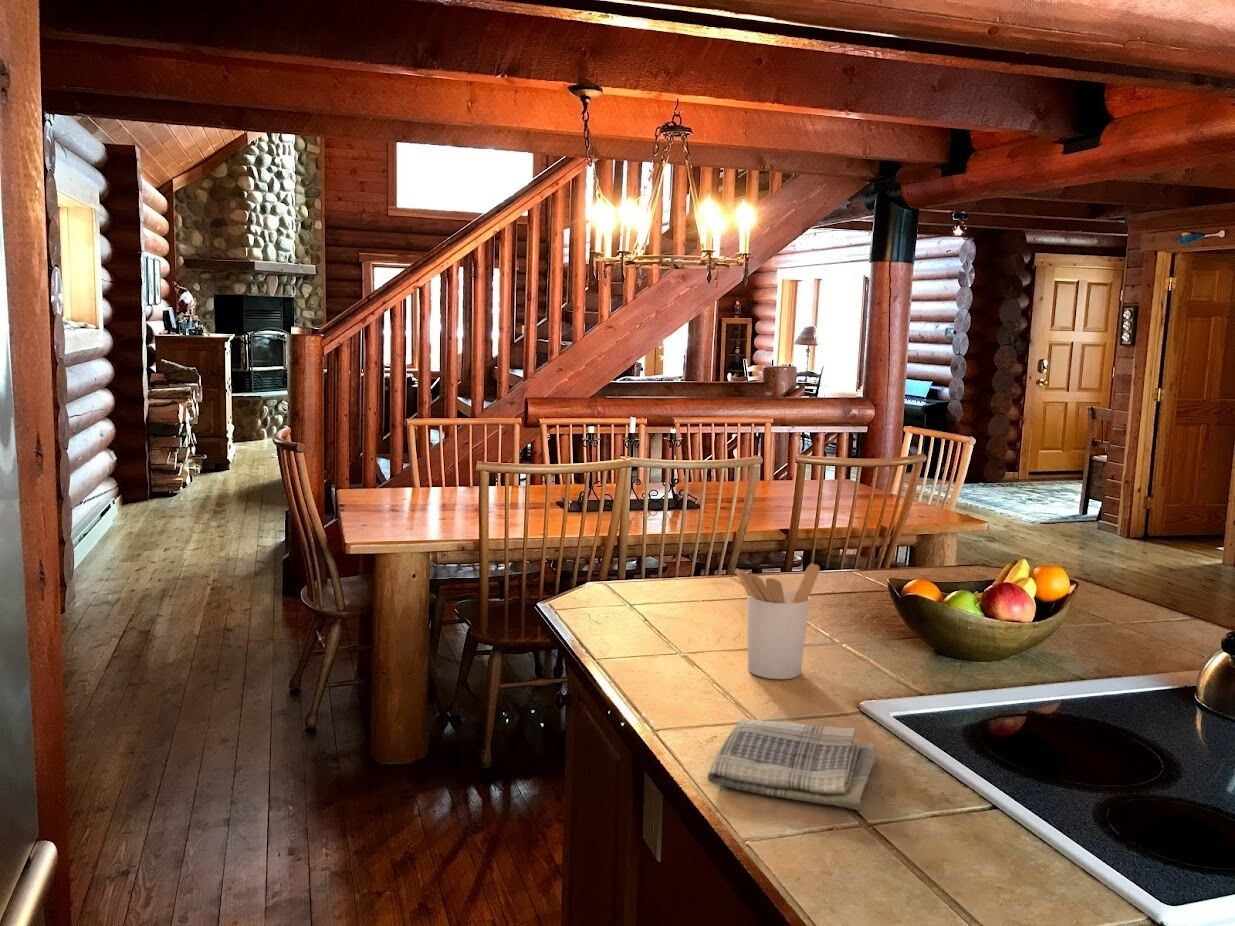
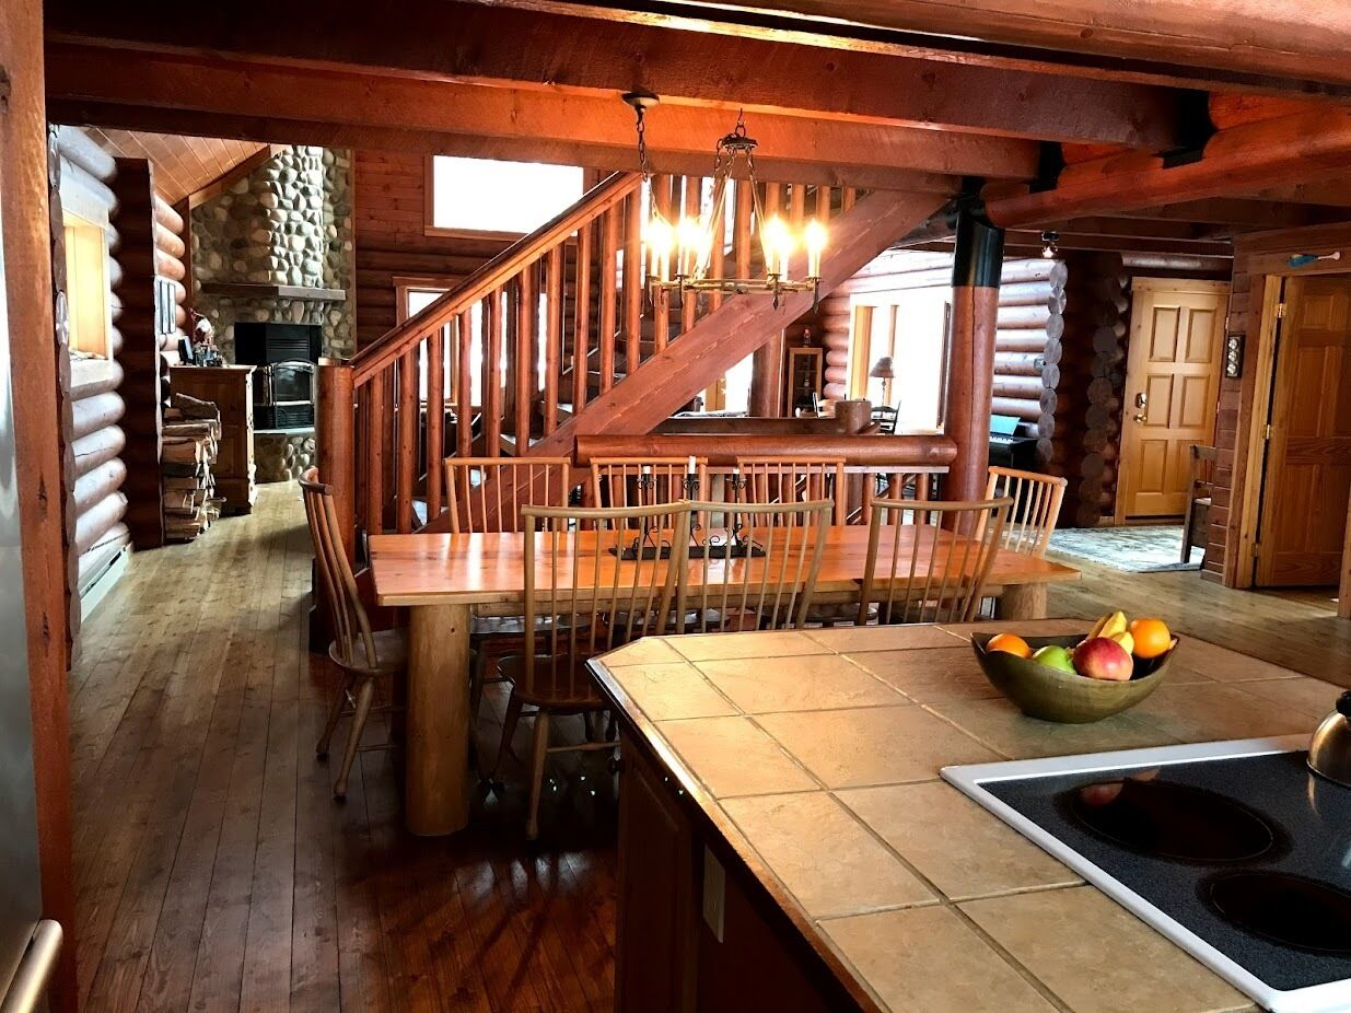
- utensil holder [735,563,821,680]
- dish towel [707,718,878,811]
